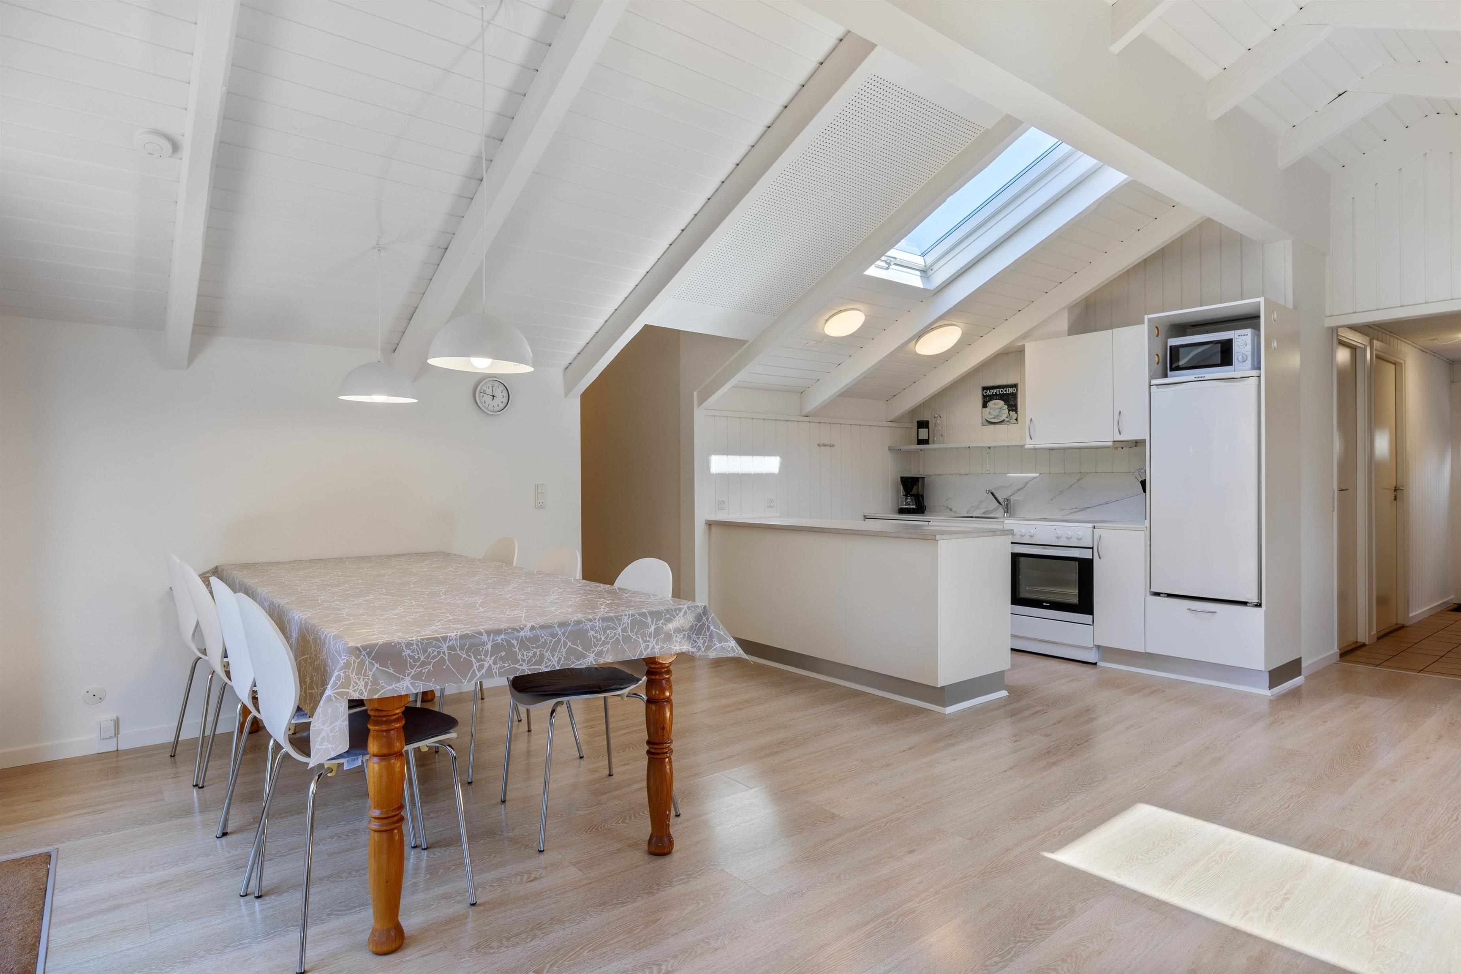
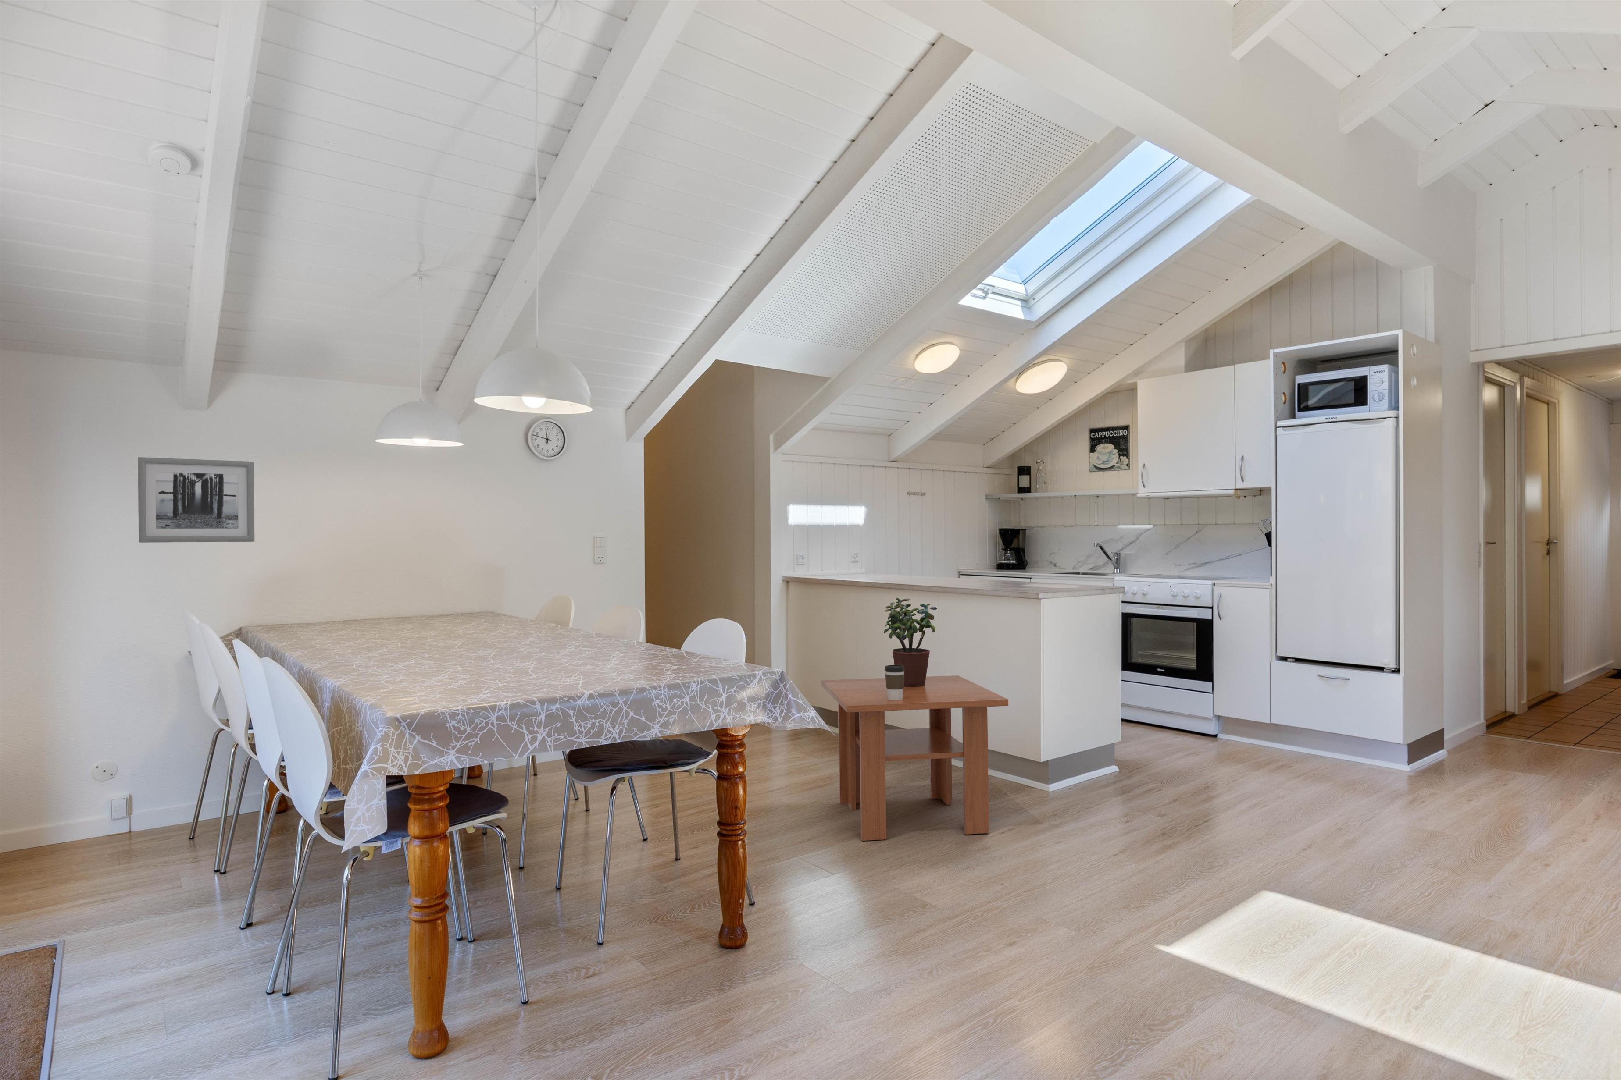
+ wall art [137,457,254,544]
+ coffee cup [884,664,906,700]
+ coffee table [821,675,1008,841]
+ potted plant [883,598,937,687]
